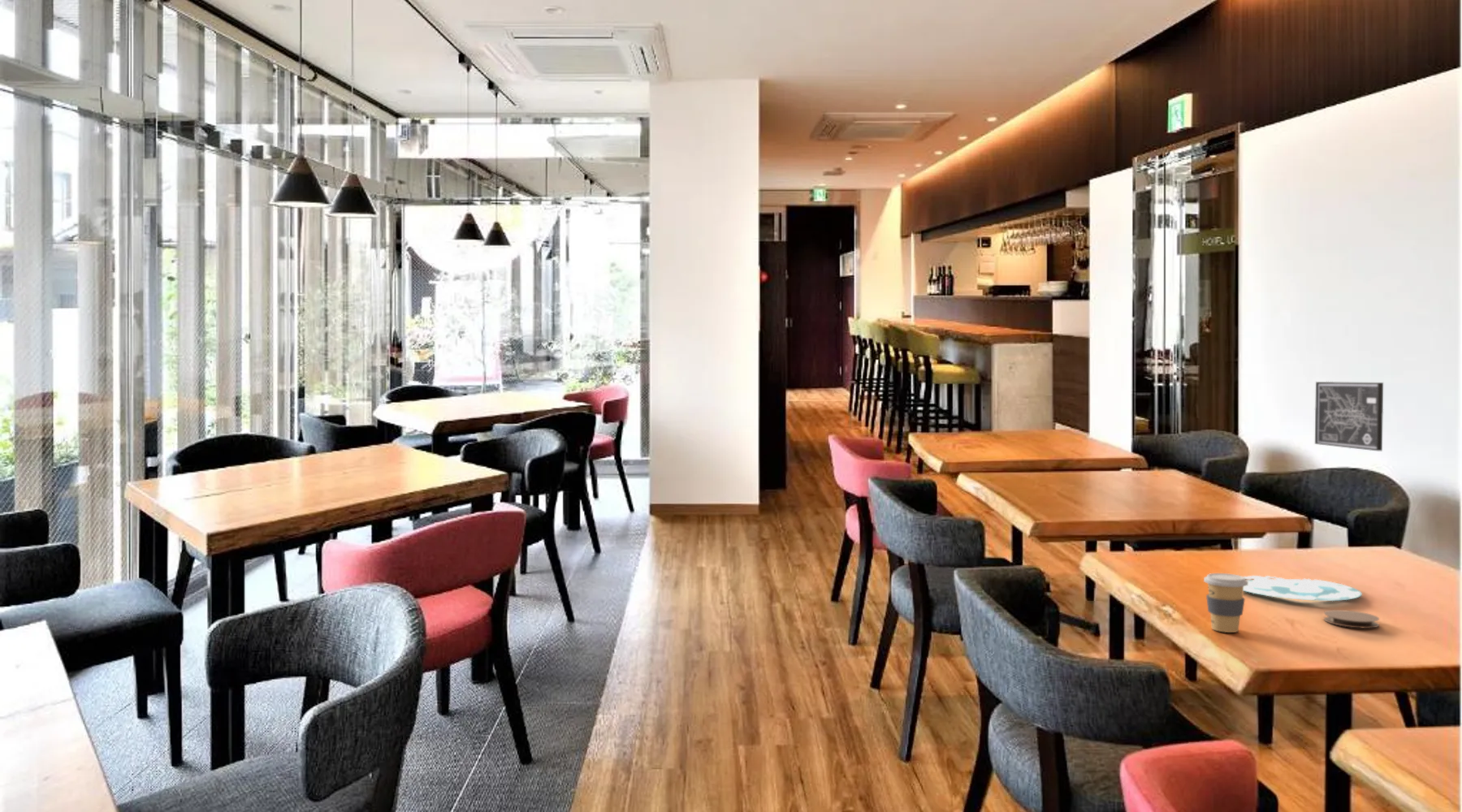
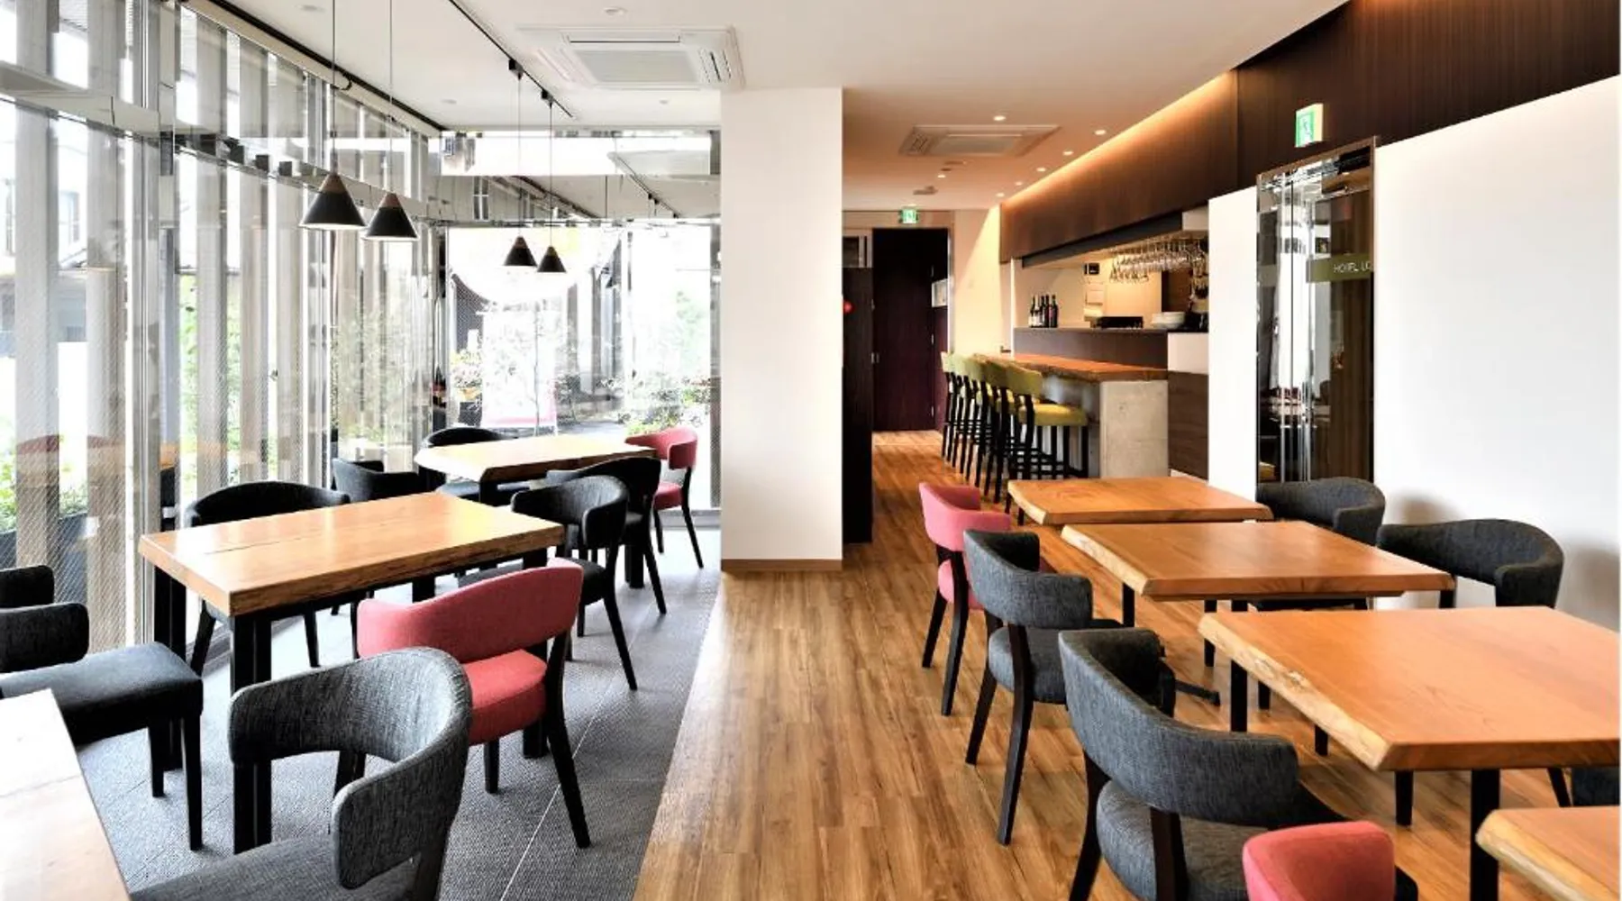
- plate [1243,575,1363,602]
- wall art [1314,381,1384,451]
- coffee cup [1203,572,1248,633]
- coaster [1323,609,1380,629]
